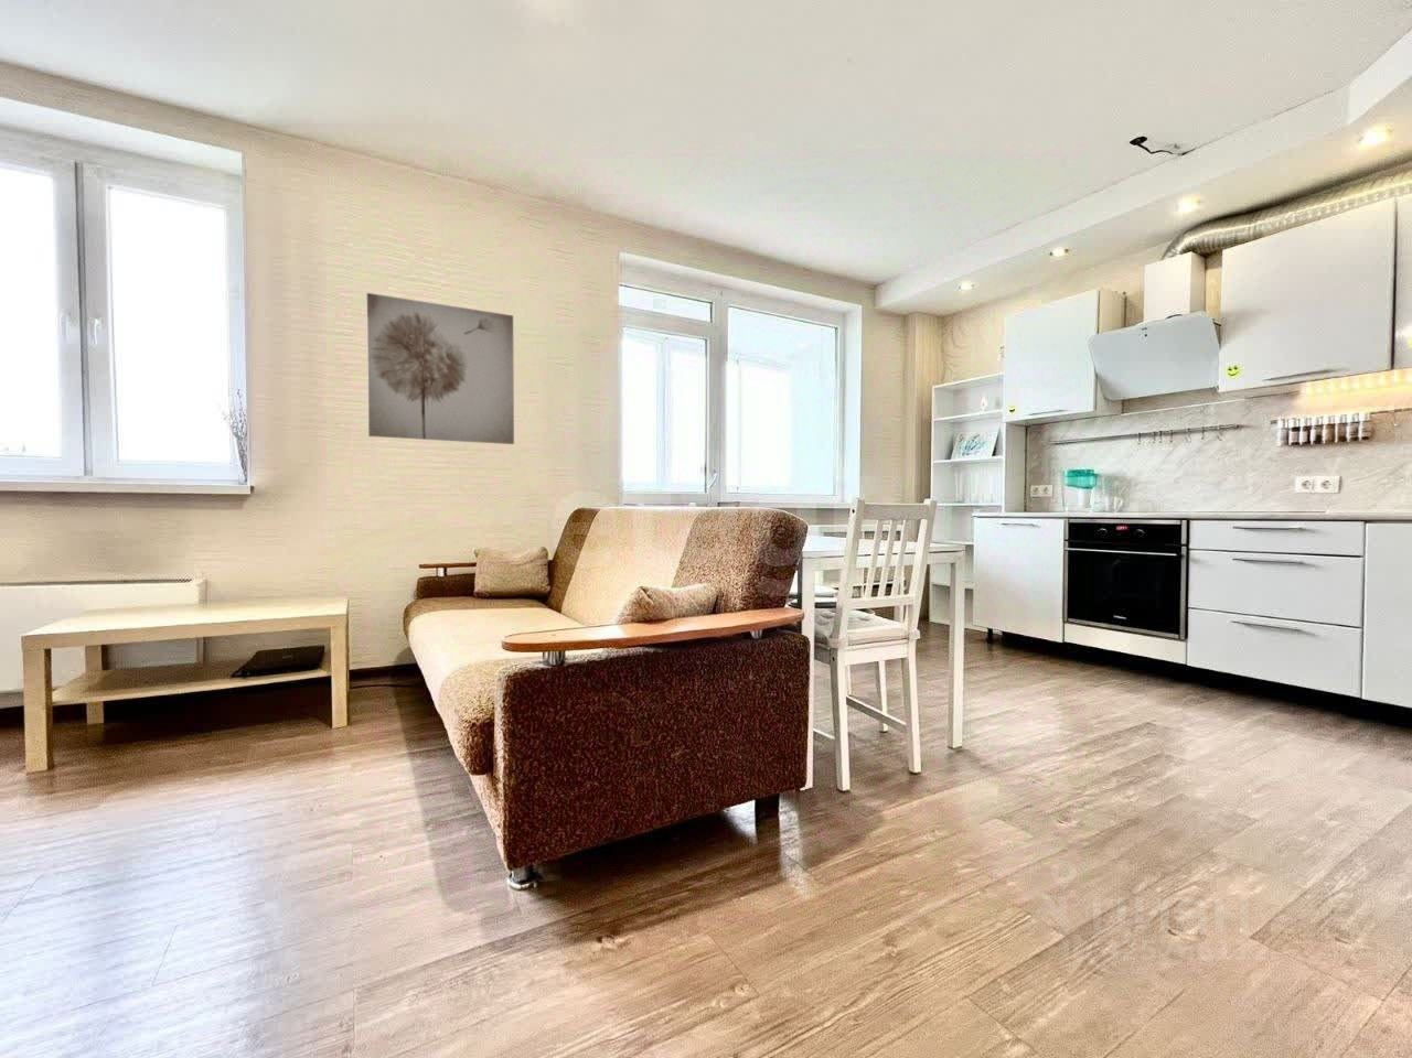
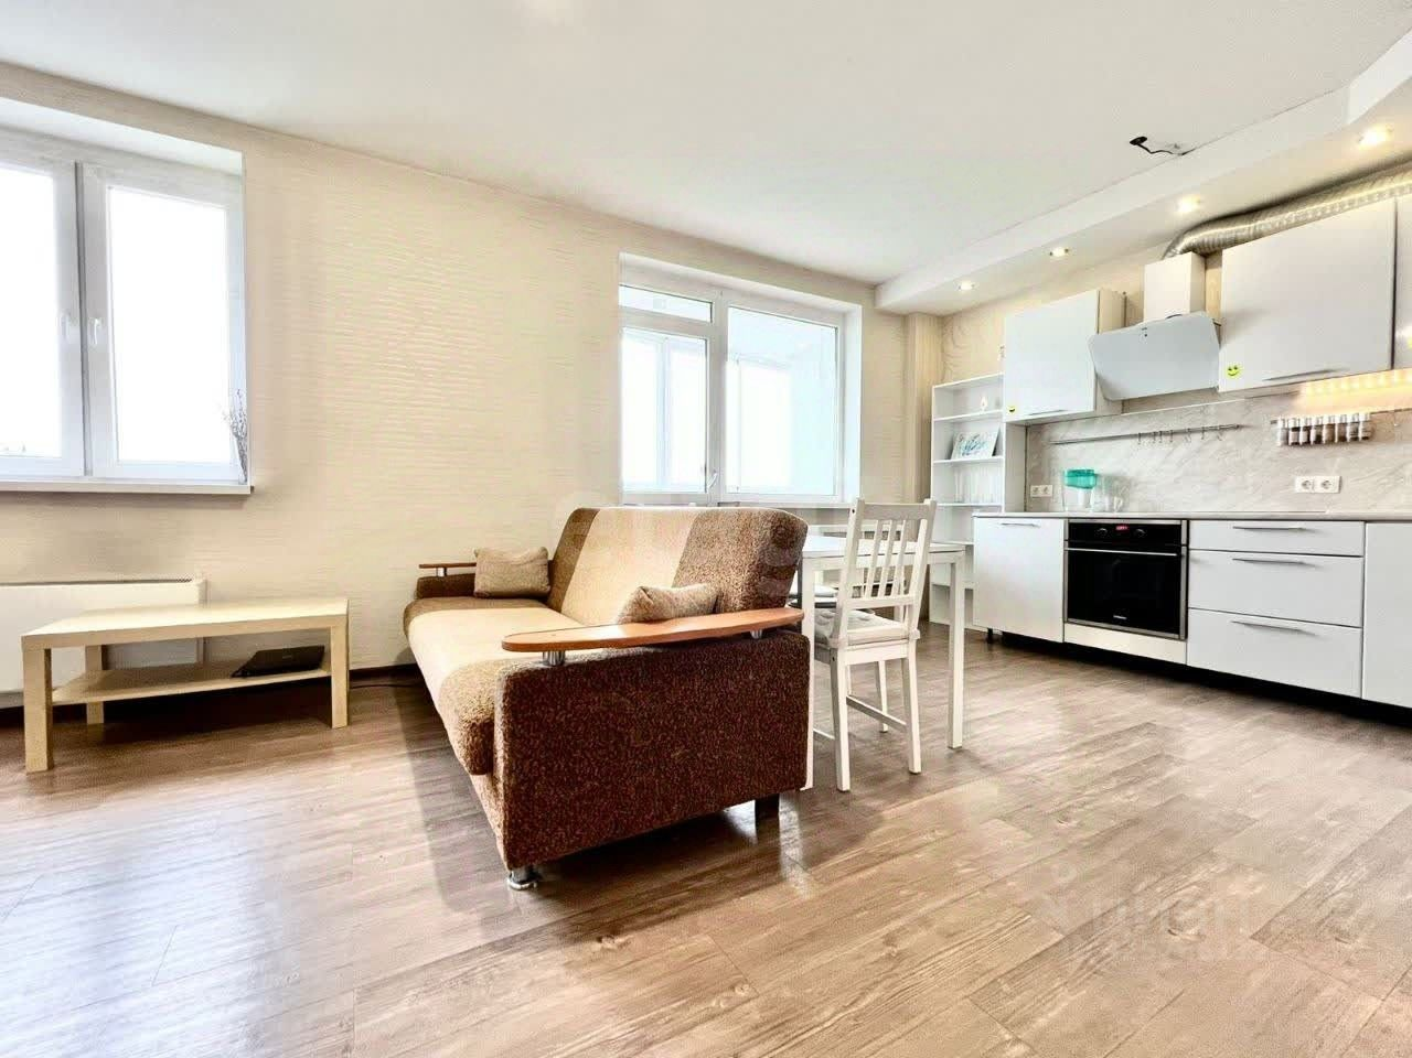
- wall art [366,292,515,446]
